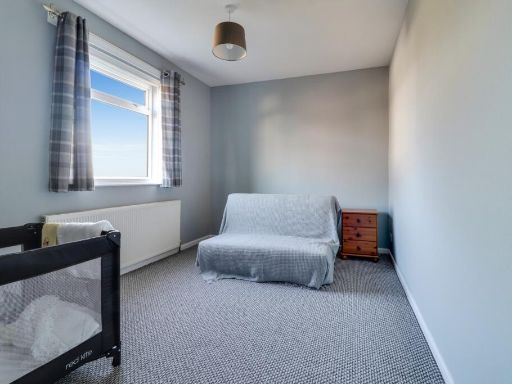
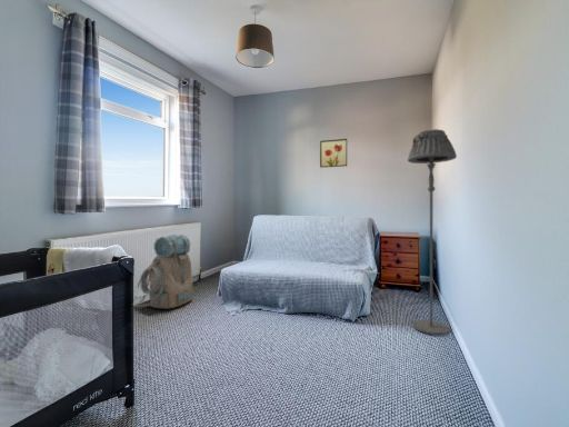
+ wall art [319,138,348,169]
+ backpack [133,234,194,310]
+ floor lamp [407,128,458,336]
